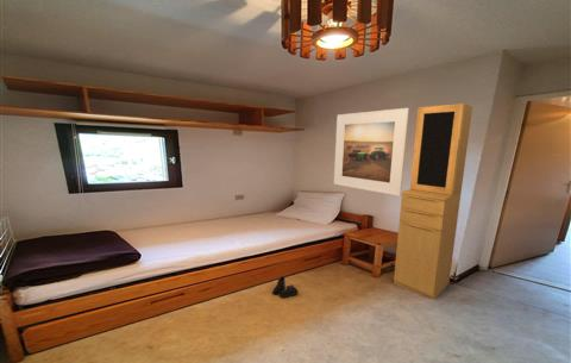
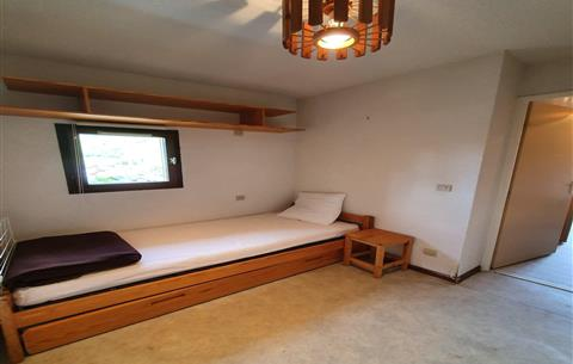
- cupboard [393,102,473,301]
- boots [271,274,299,299]
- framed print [333,107,410,198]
